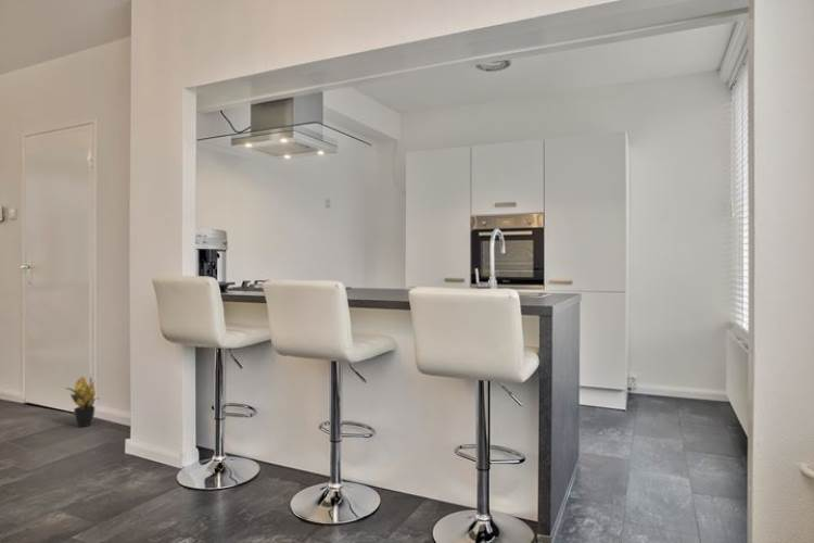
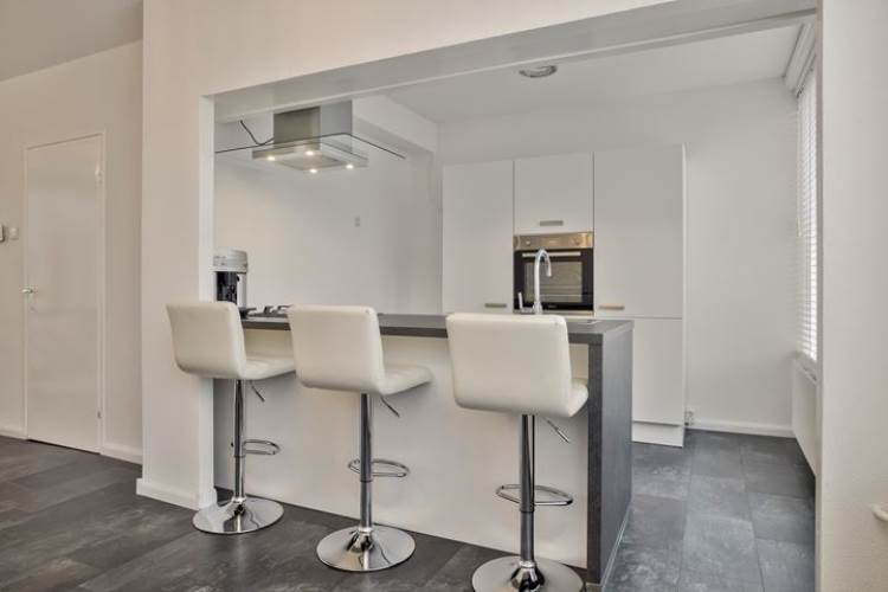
- potted plant [64,376,101,428]
